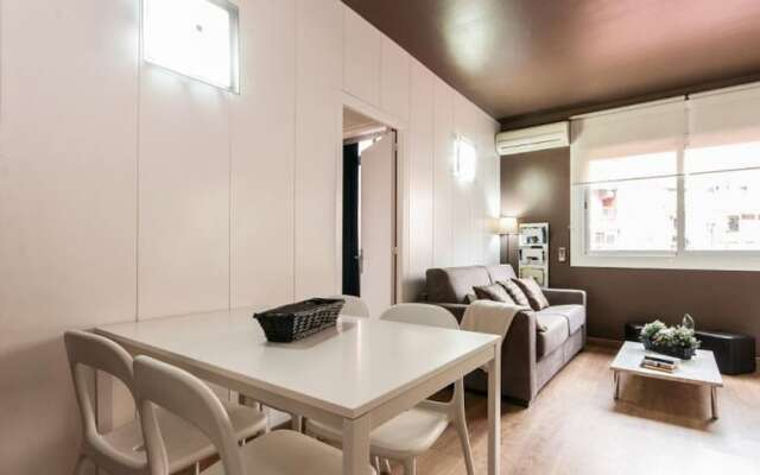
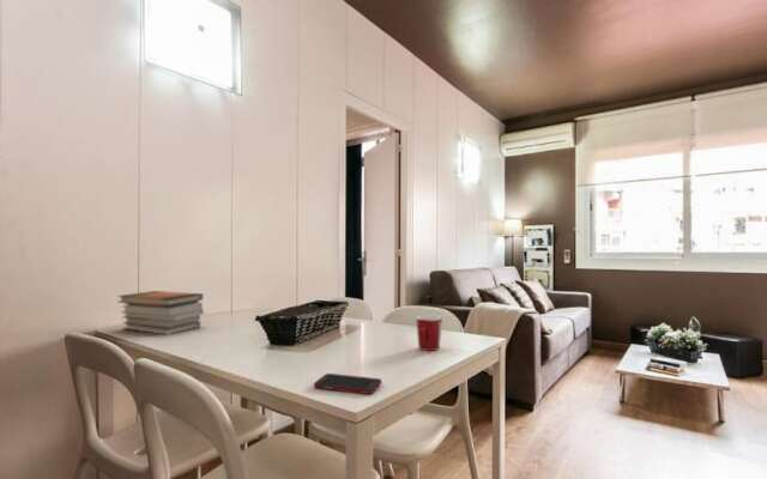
+ mug [415,314,443,352]
+ book stack [116,290,205,336]
+ cell phone [313,372,382,395]
